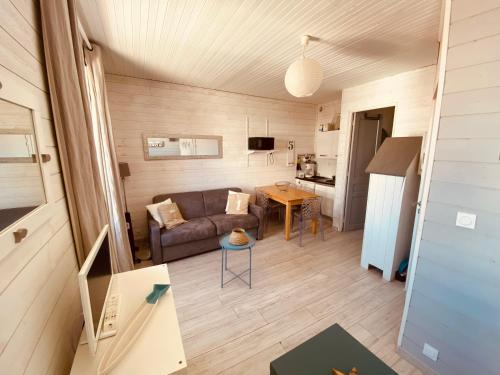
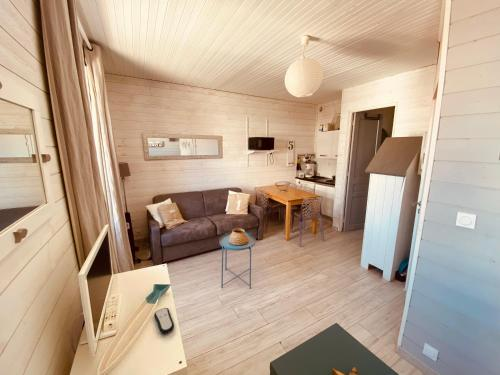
+ remote control [153,307,175,335]
